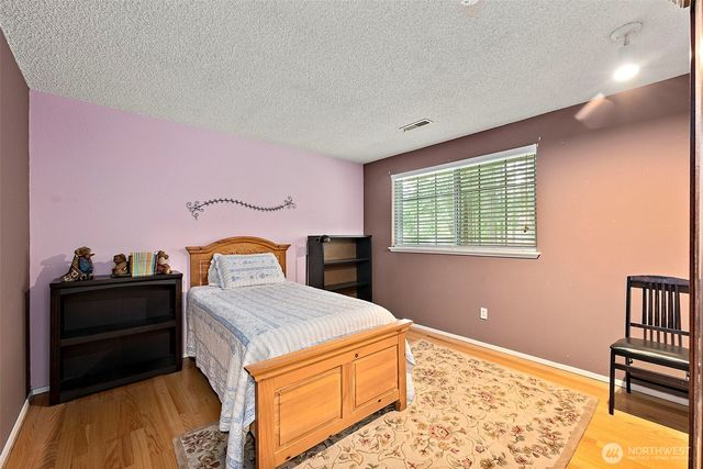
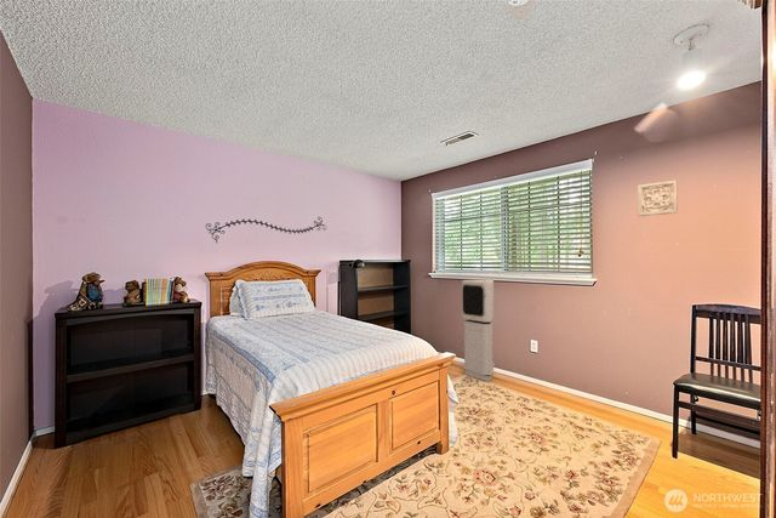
+ air purifier [461,279,496,382]
+ wall ornament [637,180,679,217]
